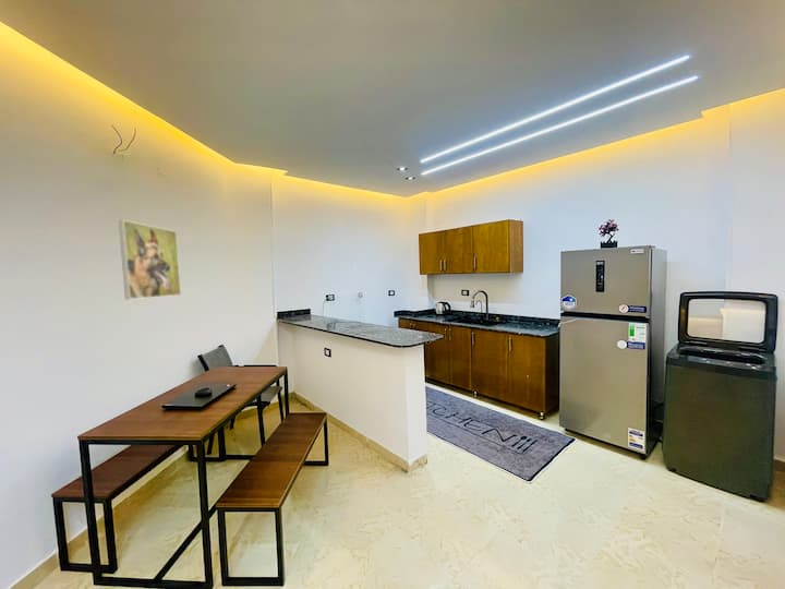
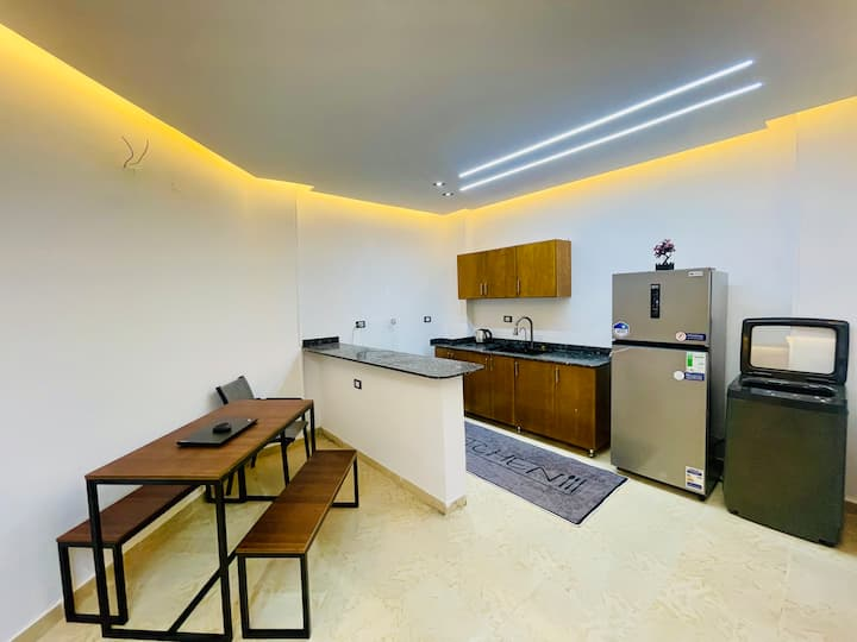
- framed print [118,219,182,301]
